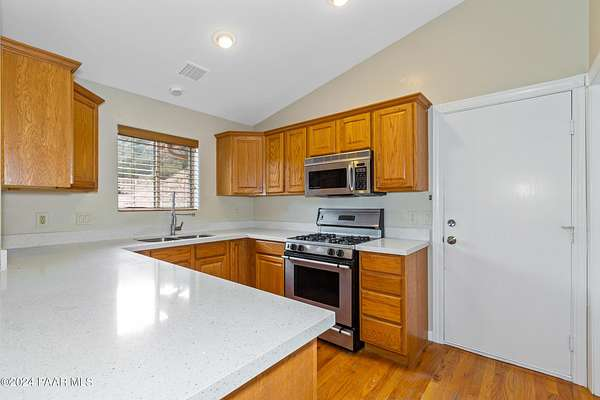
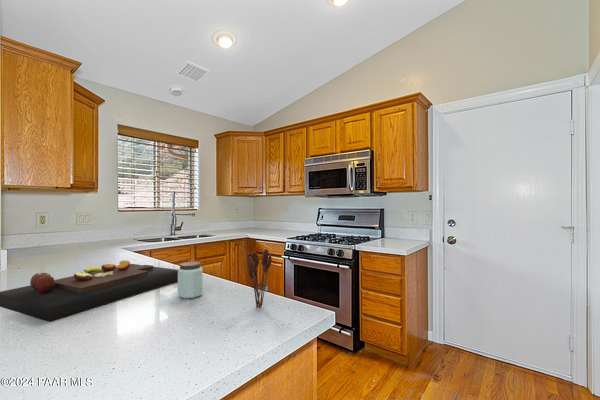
+ utensil holder [246,248,273,309]
+ cutting board [0,259,179,323]
+ peanut butter [177,261,204,300]
